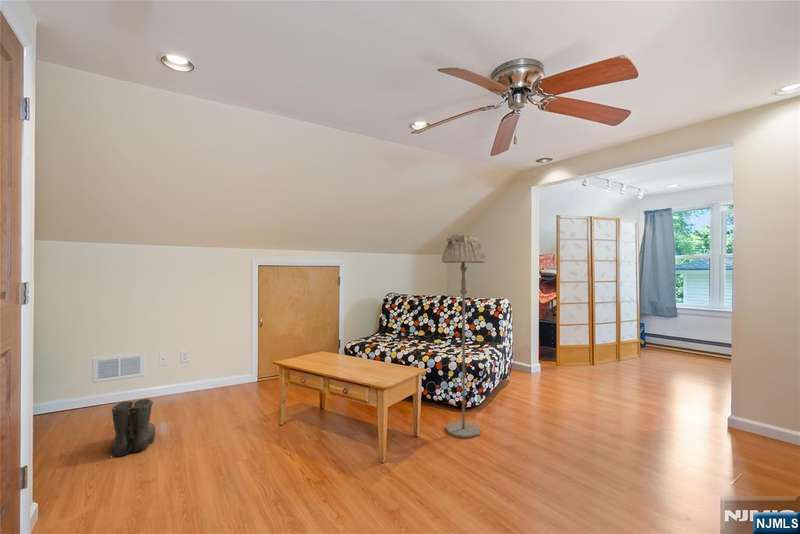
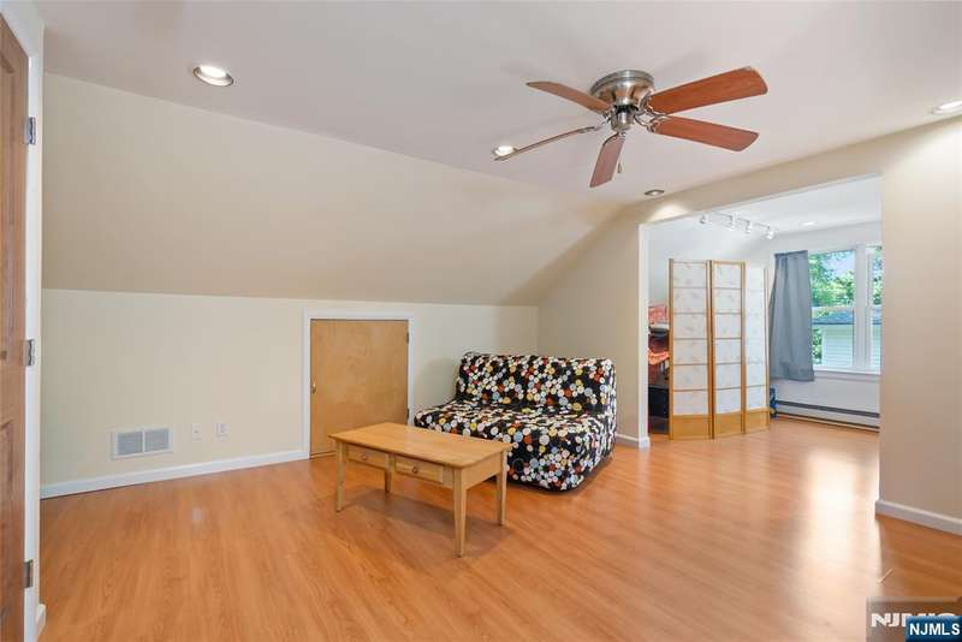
- floor lamp [440,233,487,439]
- boots [110,398,156,457]
